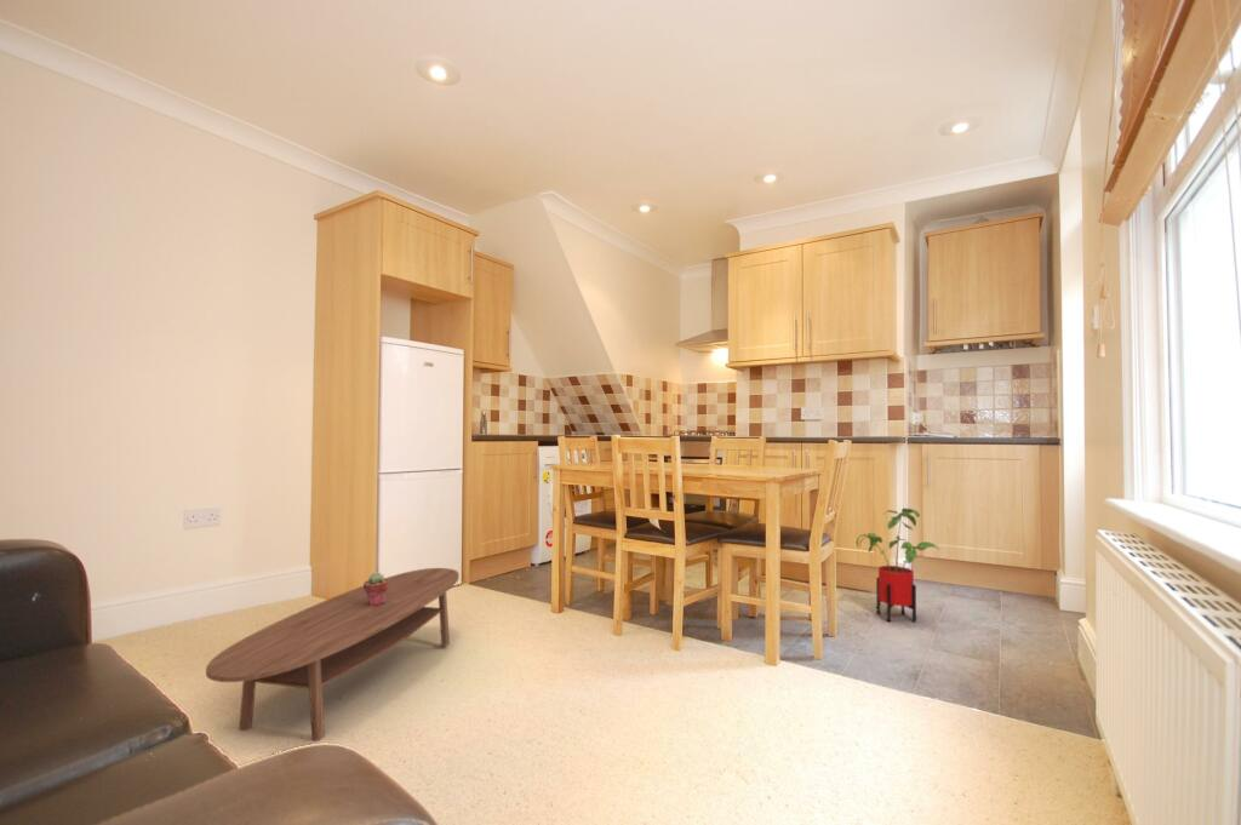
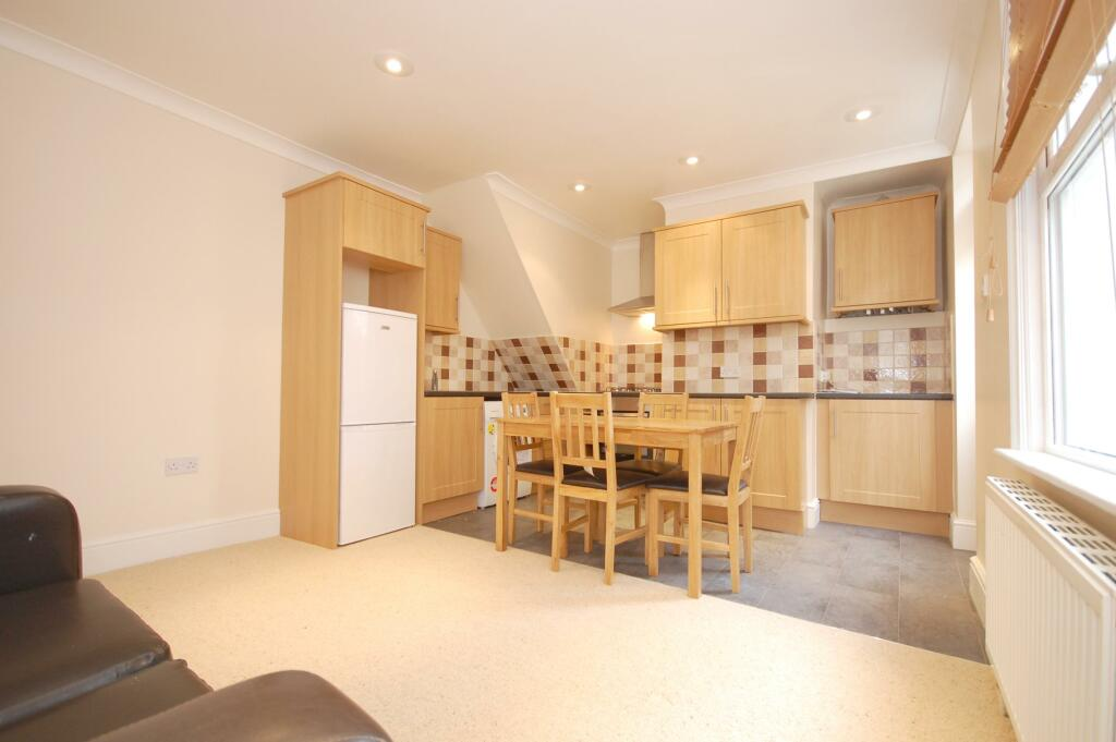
- potted succulent [362,572,389,606]
- coffee table [205,567,461,743]
- house plant [856,506,940,624]
